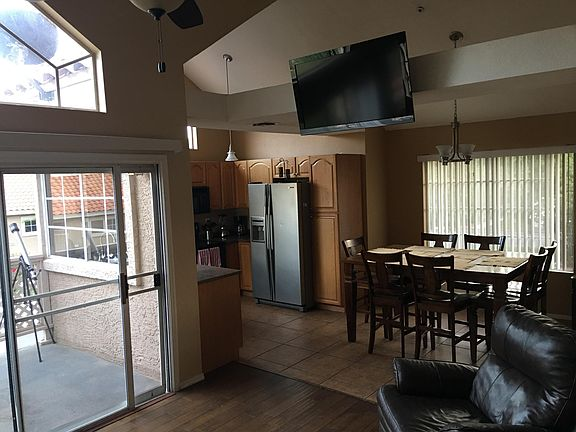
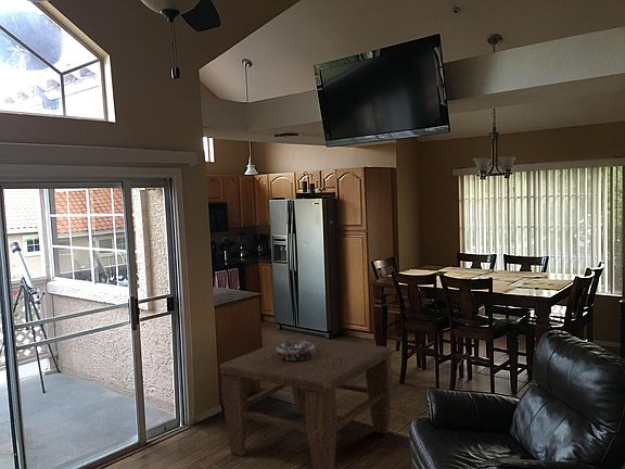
+ coffee table [219,334,393,469]
+ decorative bowl [276,340,316,360]
